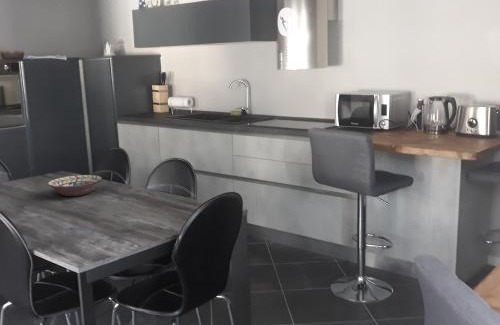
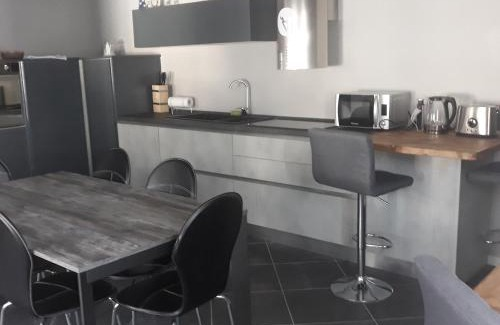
- decorative bowl [47,174,103,197]
